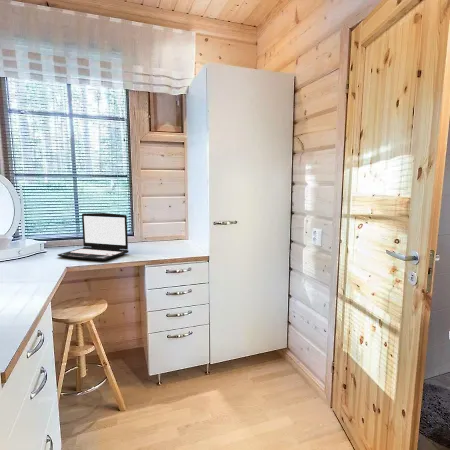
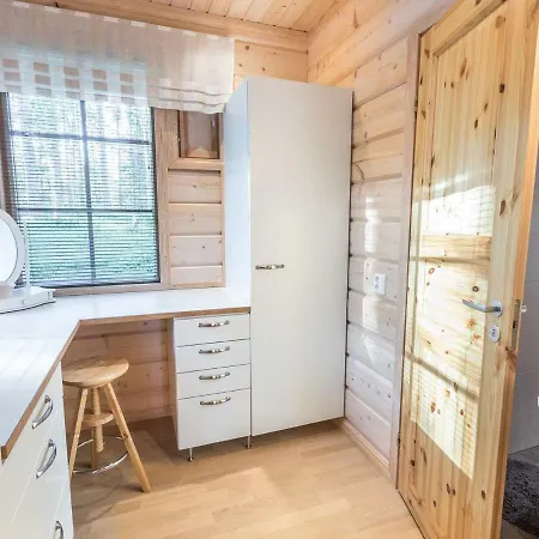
- laptop [57,212,130,262]
